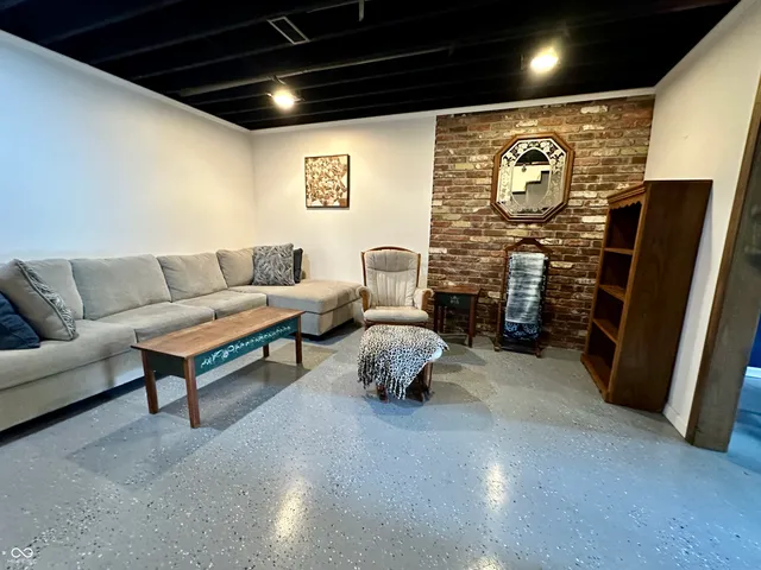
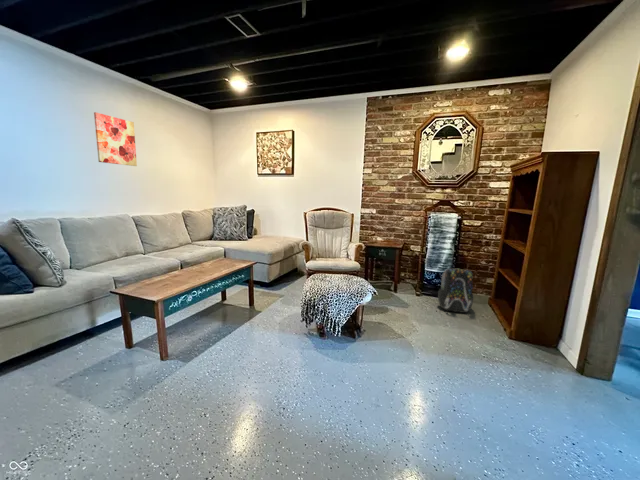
+ wall art [93,111,138,167]
+ backpack [437,268,474,314]
